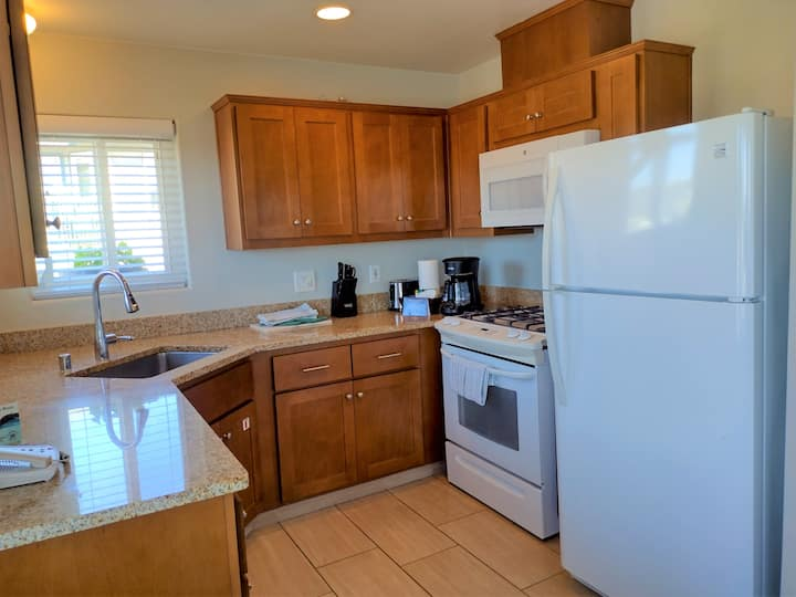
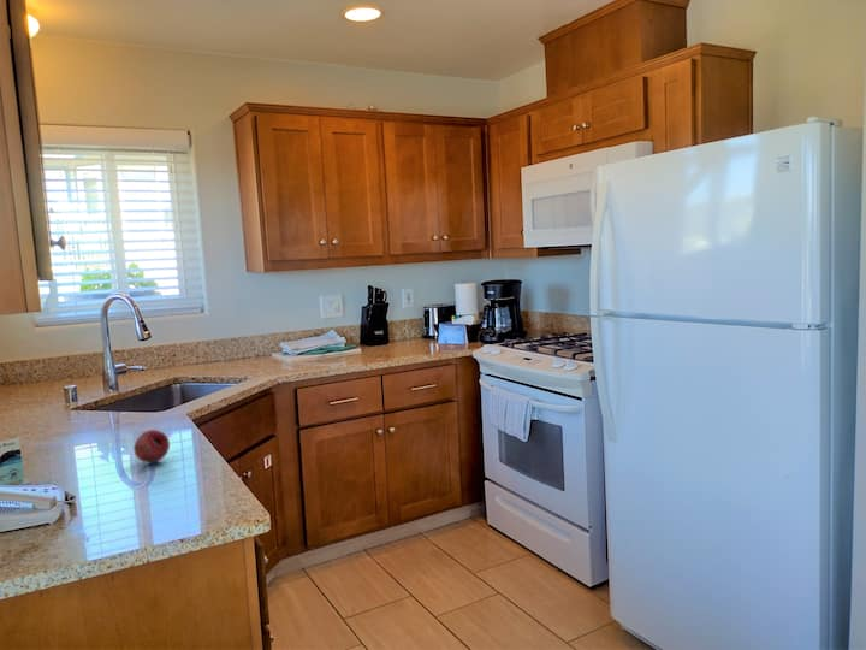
+ fruit [132,429,171,463]
